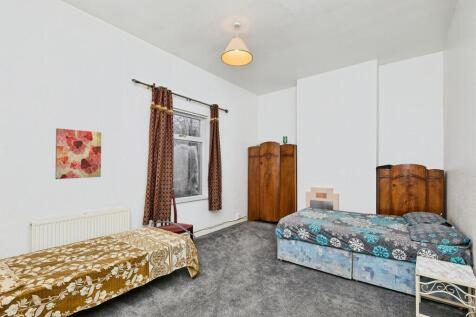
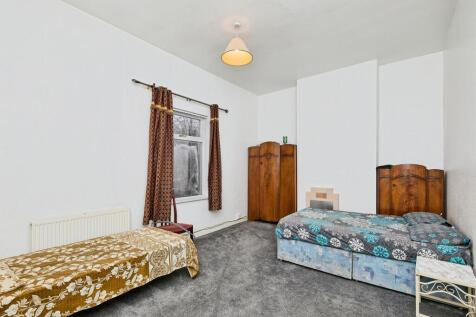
- wall art [54,127,102,180]
